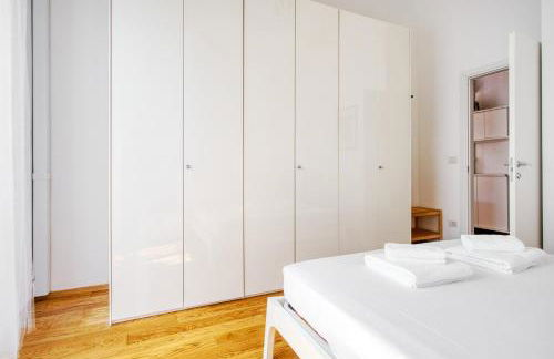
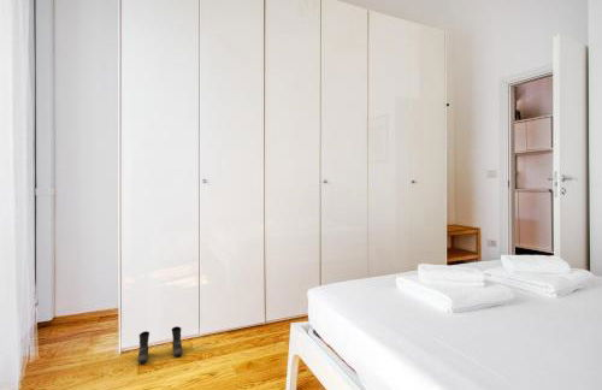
+ boots [136,325,184,364]
